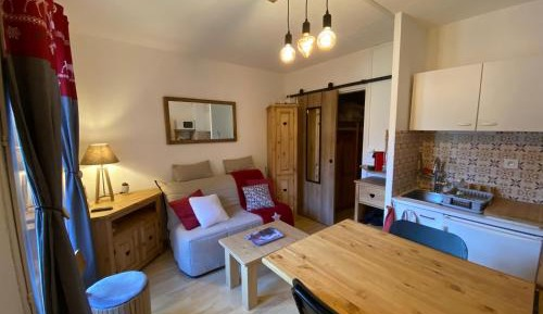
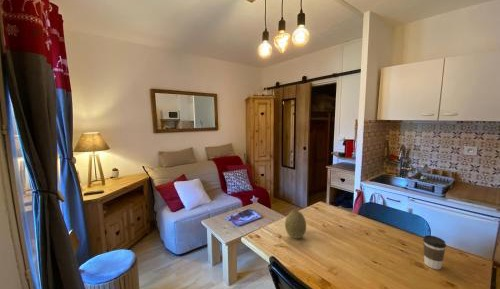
+ fruit [284,209,307,240]
+ coffee cup [422,234,447,270]
